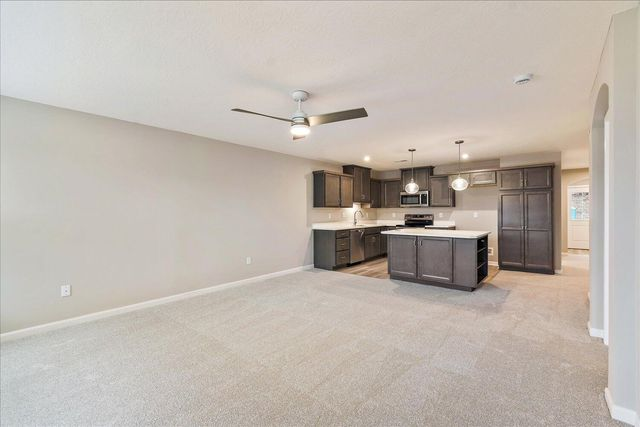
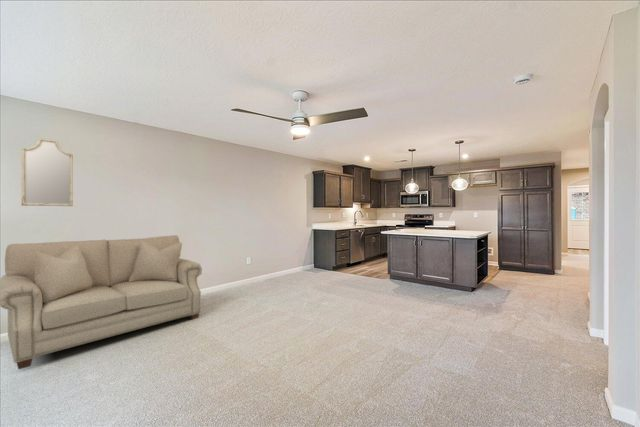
+ sofa [0,234,203,370]
+ home mirror [20,137,74,207]
